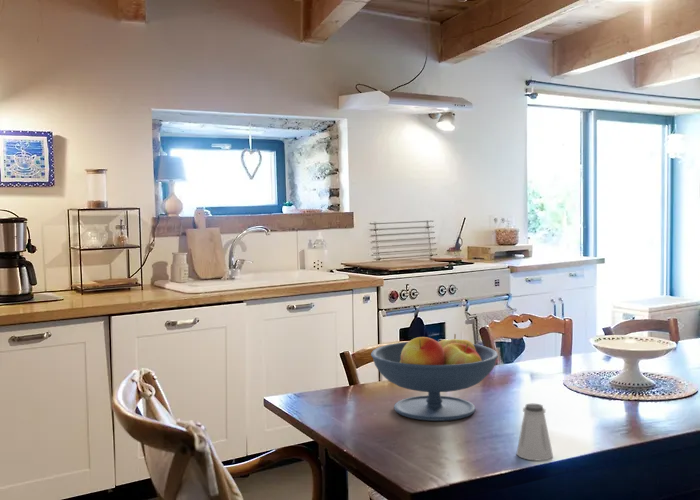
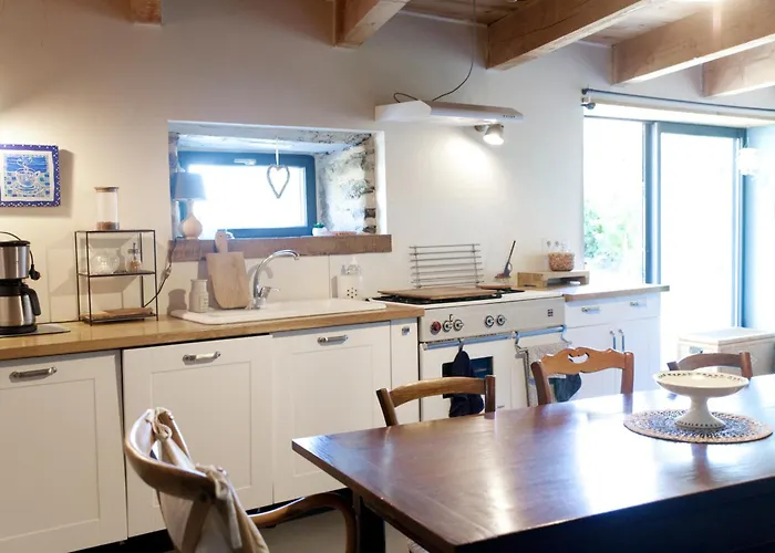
- saltshaker [515,403,554,462]
- fruit bowl [370,333,499,422]
